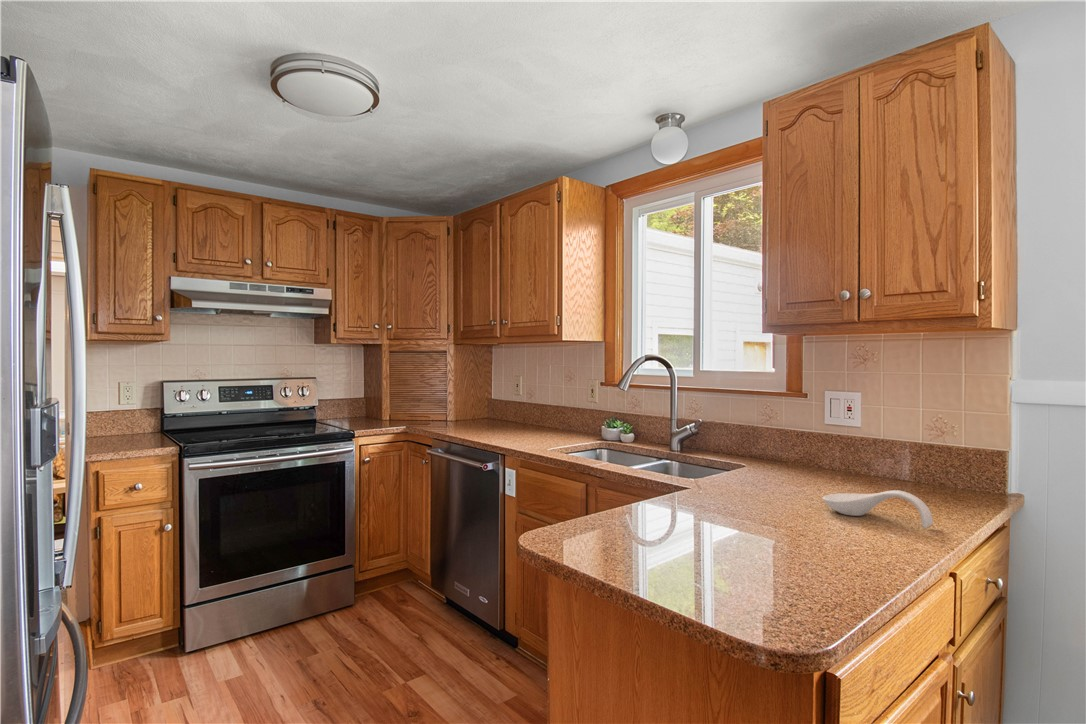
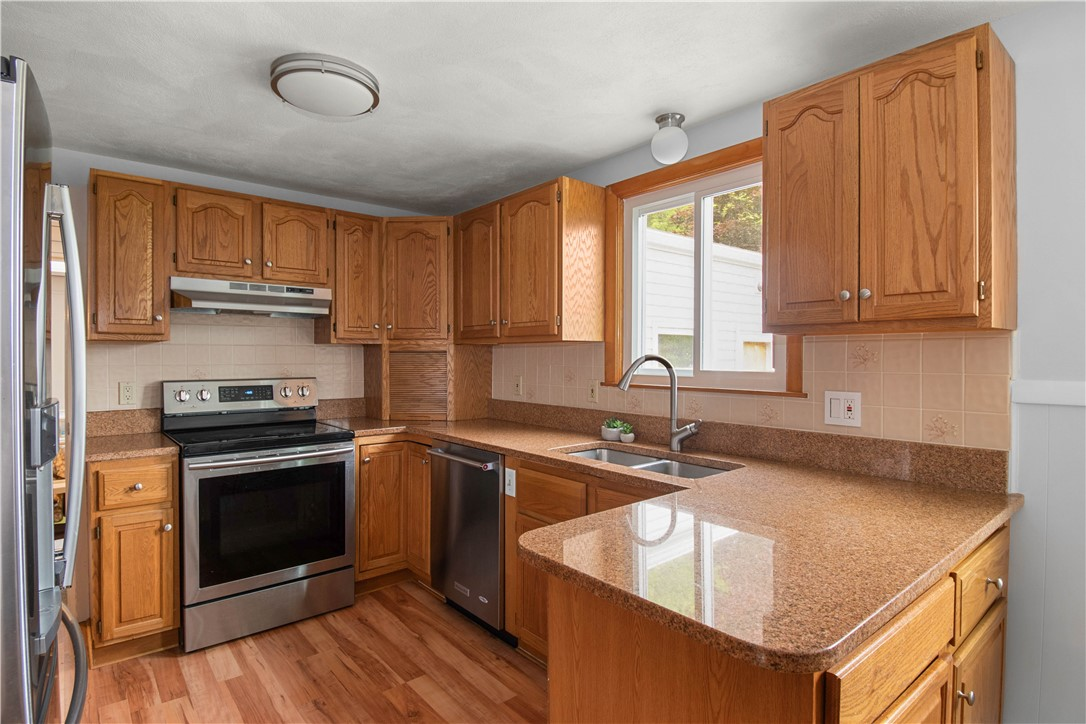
- spoon rest [822,489,934,529]
